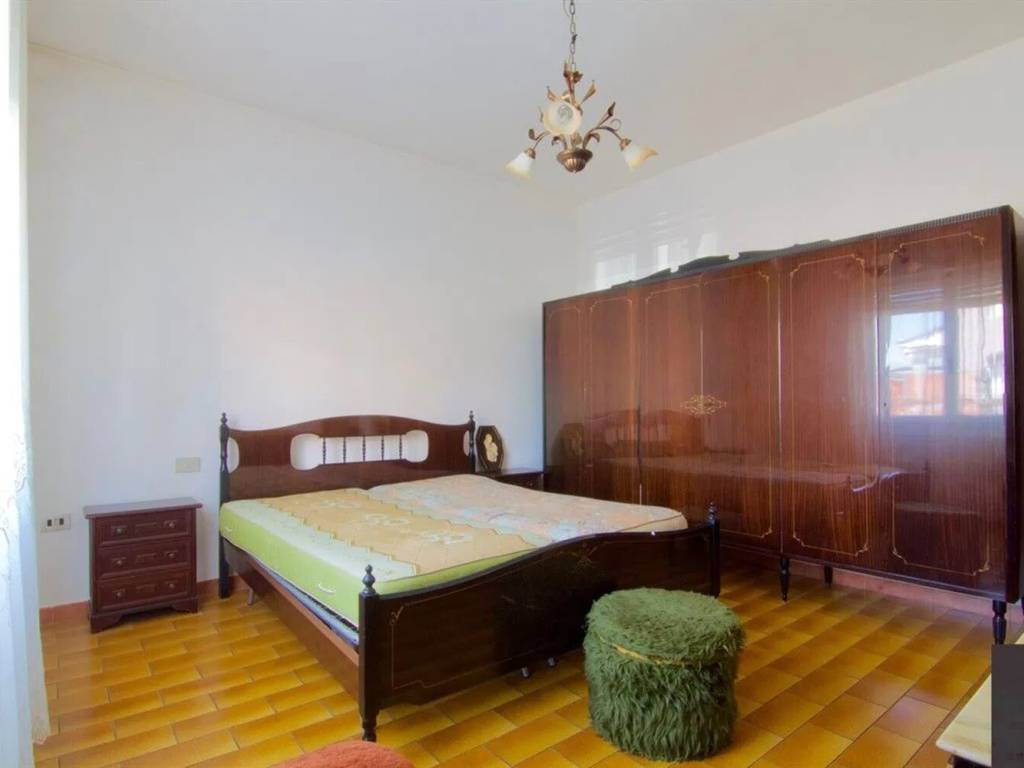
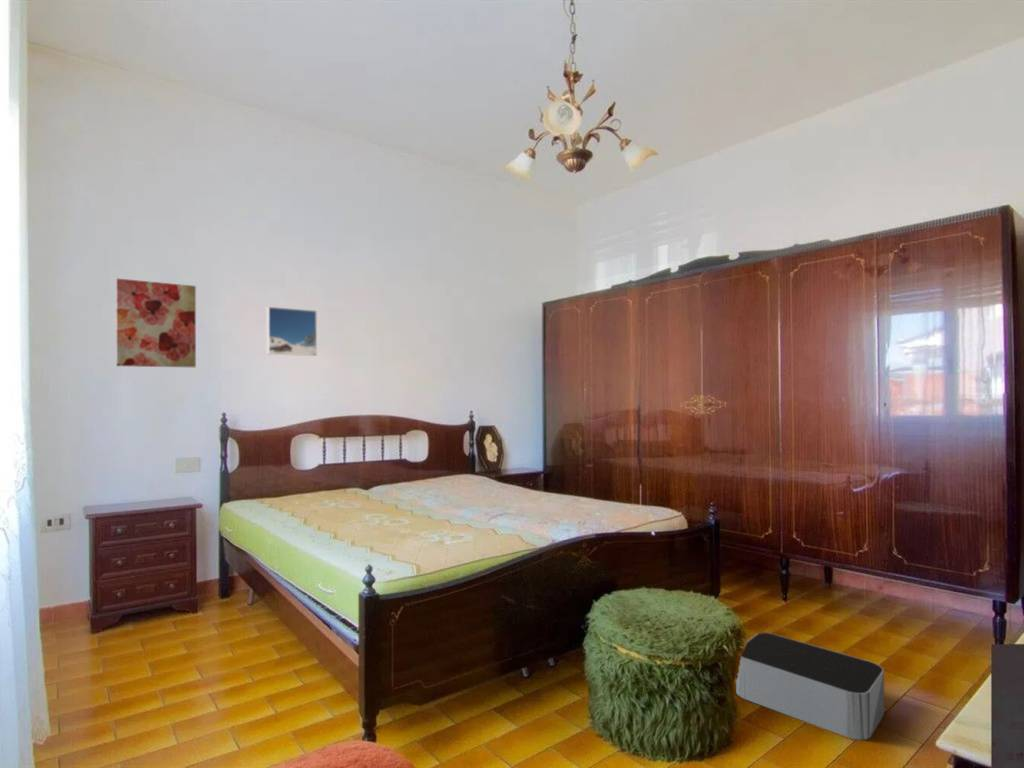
+ storage bin [735,632,885,741]
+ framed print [266,306,318,357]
+ wall art [115,277,197,368]
